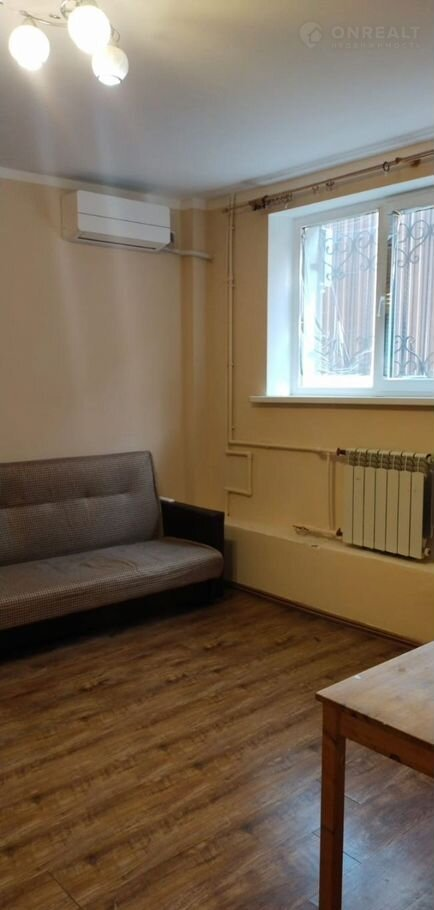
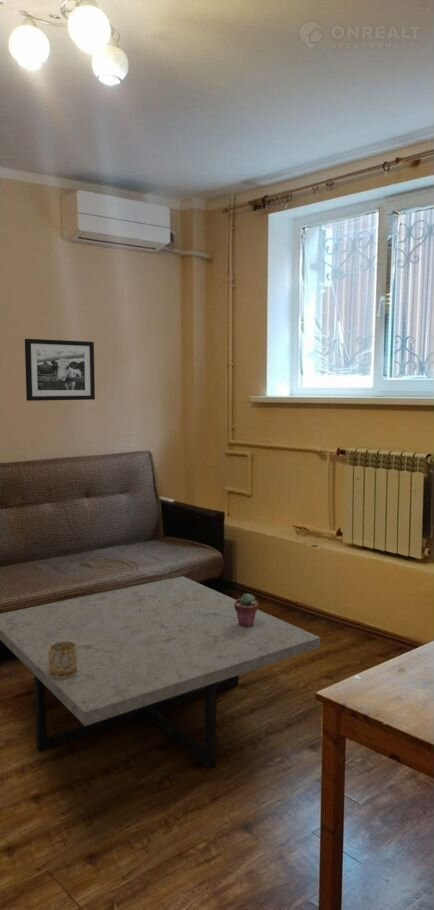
+ picture frame [24,338,96,402]
+ coffee table [0,575,321,769]
+ potted succulent [234,593,259,627]
+ mug [48,641,77,678]
